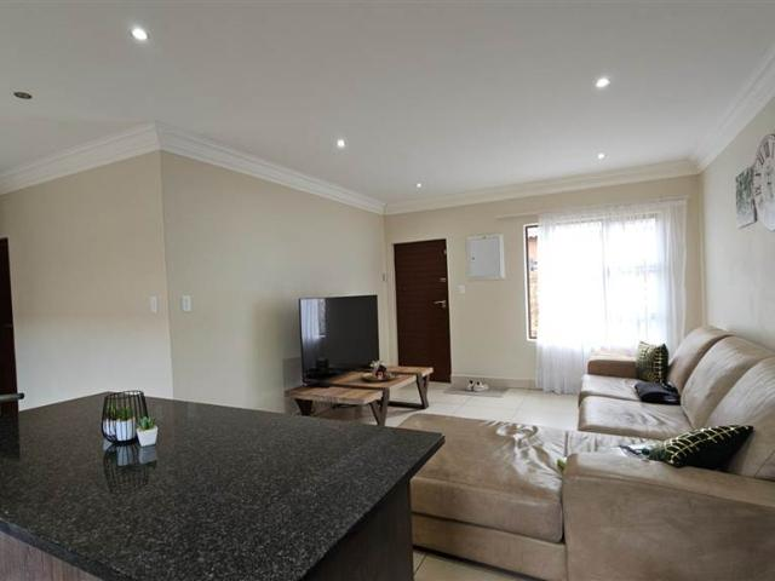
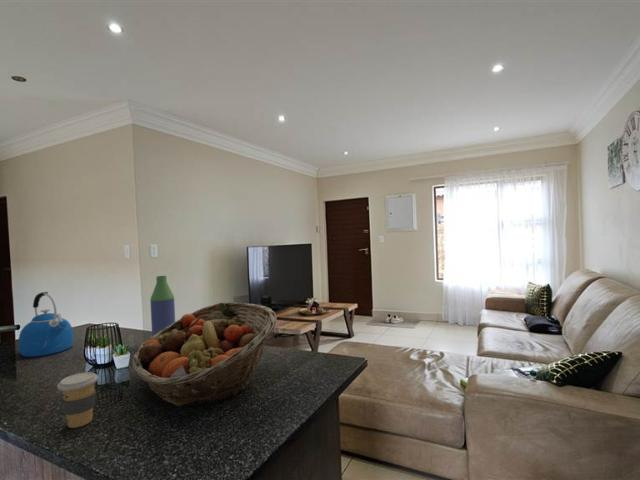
+ kettle [17,291,75,358]
+ bottle [149,275,176,336]
+ fruit basket [131,301,278,408]
+ coffee cup [56,371,99,429]
